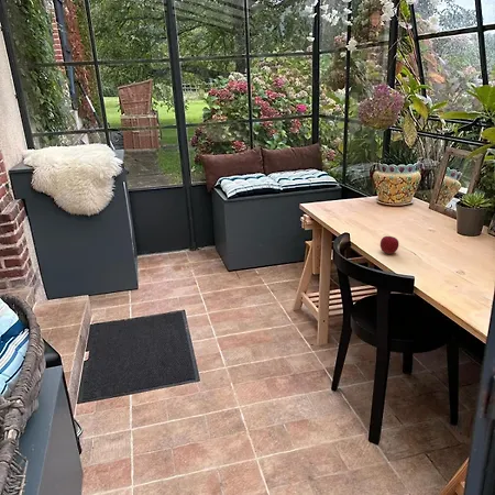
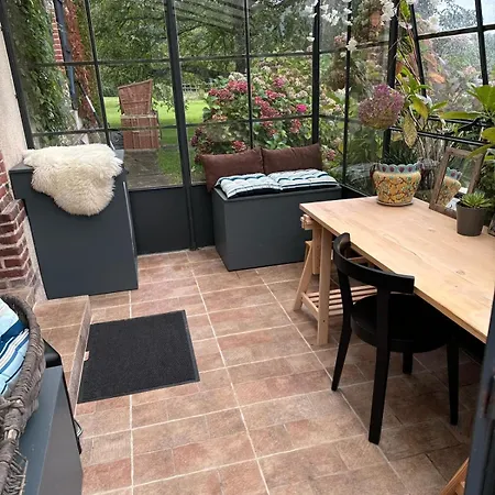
- apple [380,235,399,255]
